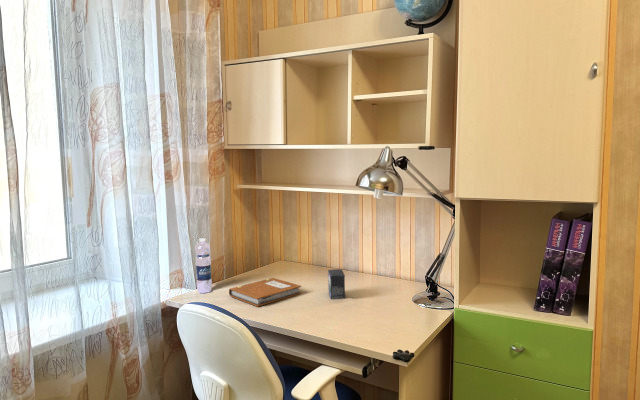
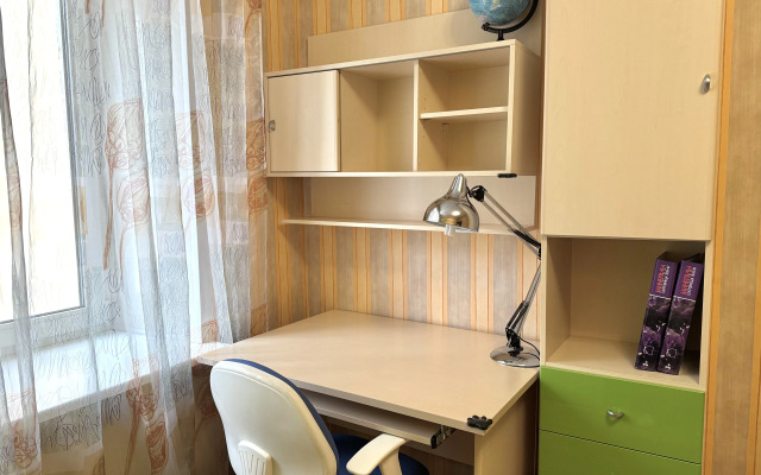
- notebook [228,277,302,308]
- water bottle [194,237,213,294]
- small box [327,268,346,300]
